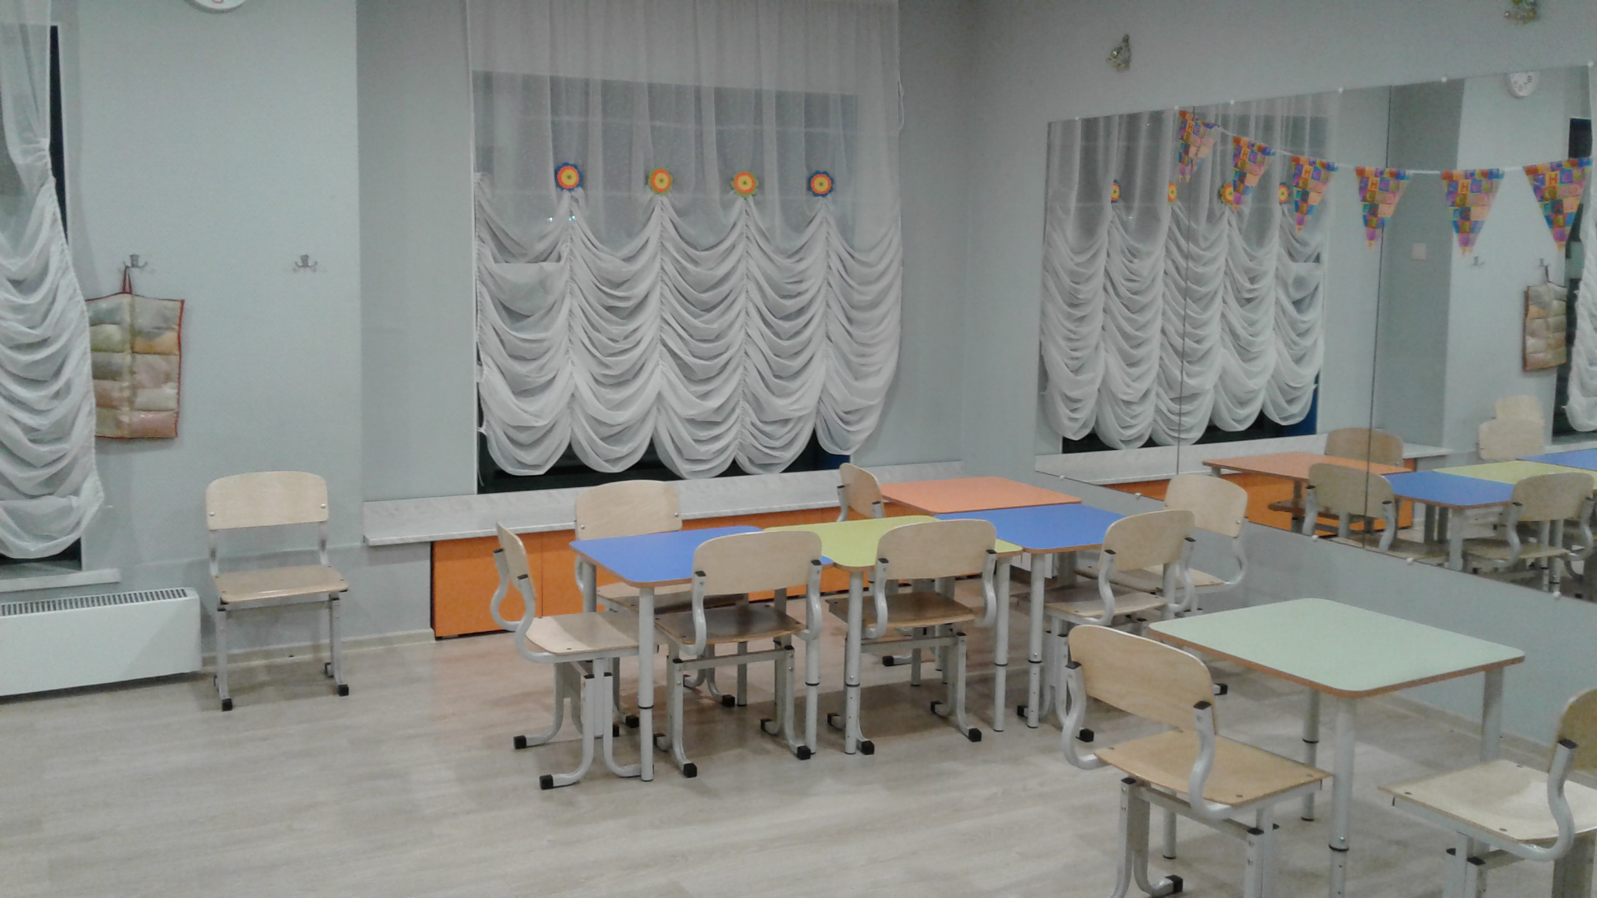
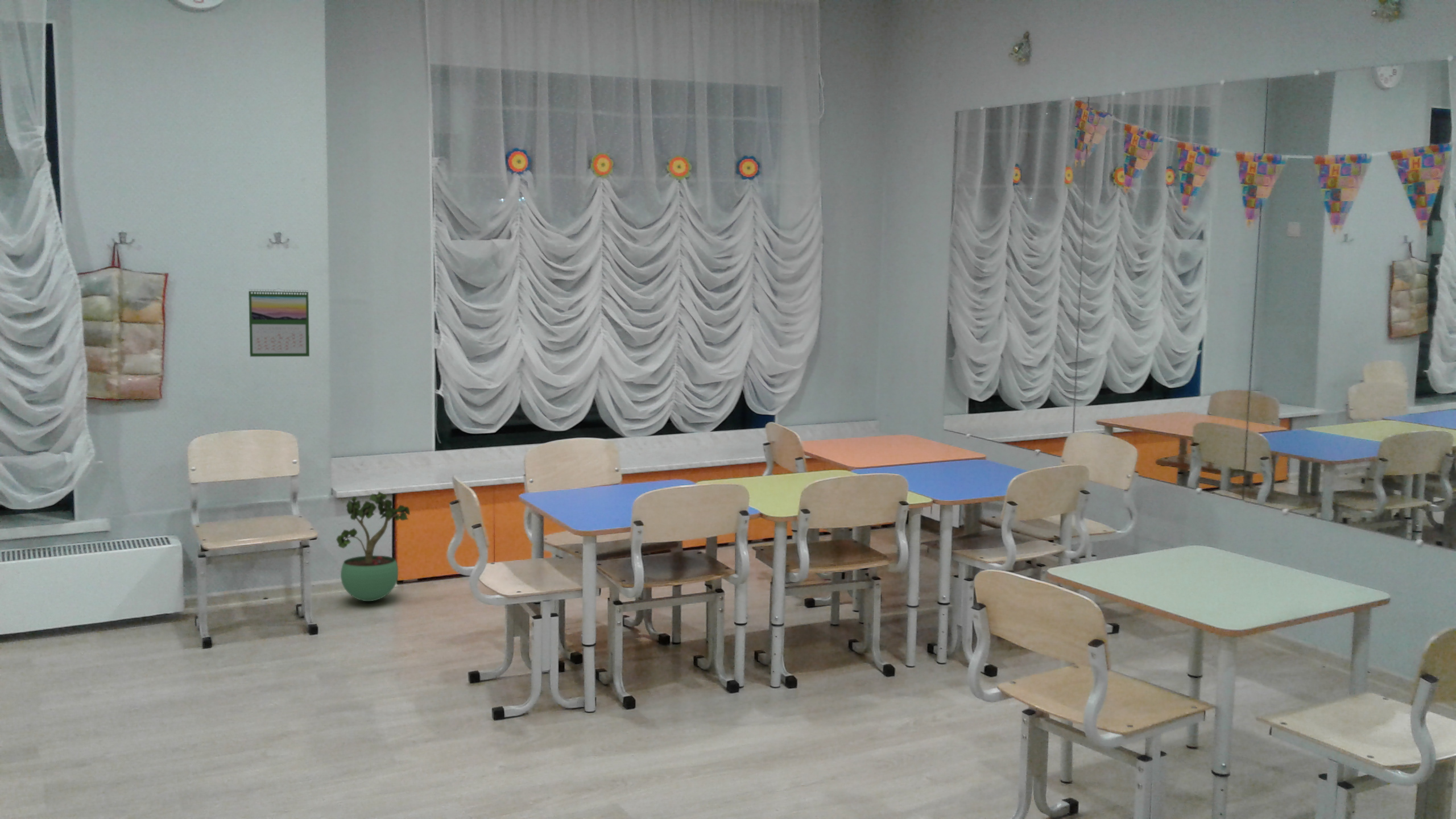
+ calendar [248,288,310,357]
+ potted plant [336,491,411,602]
